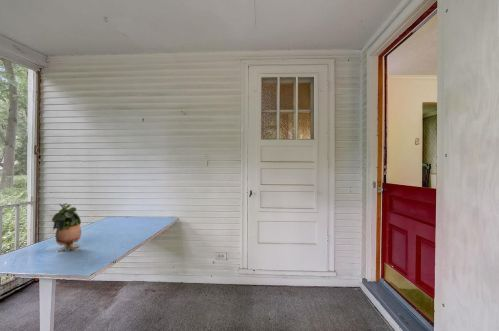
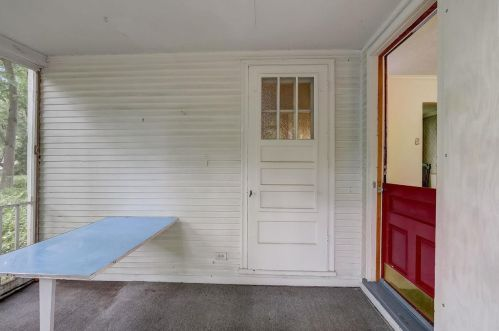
- potted plant [51,202,82,252]
